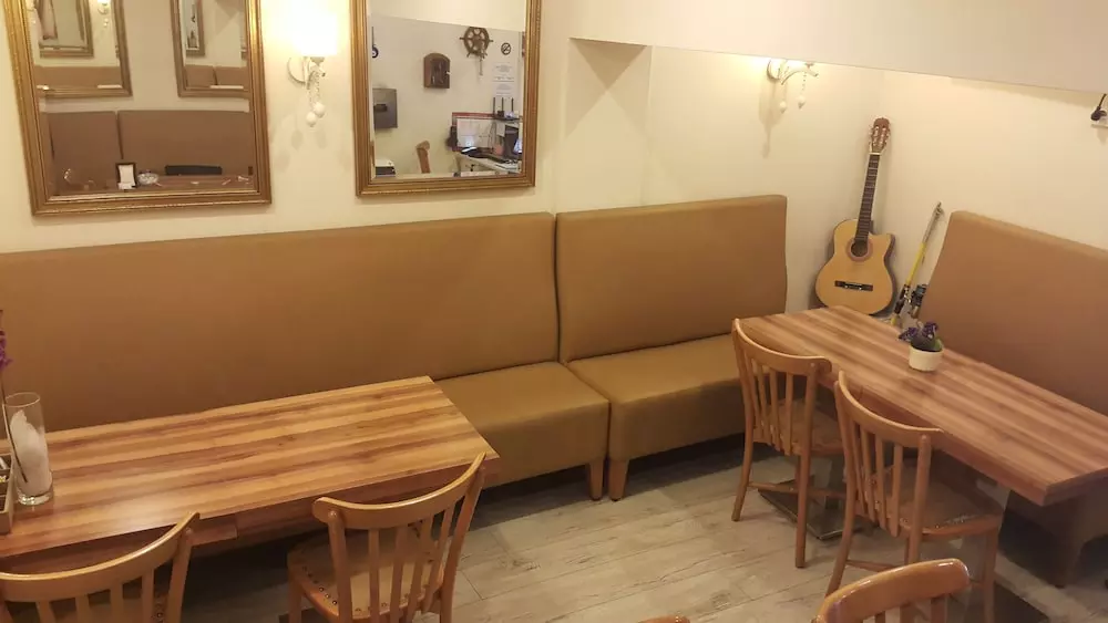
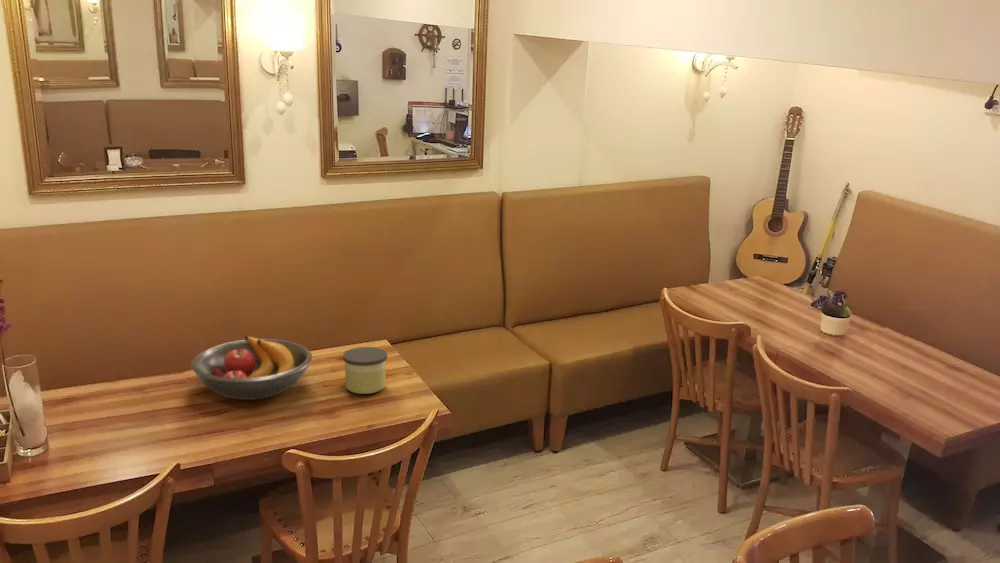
+ candle [342,346,388,395]
+ fruit bowl [190,334,313,401]
